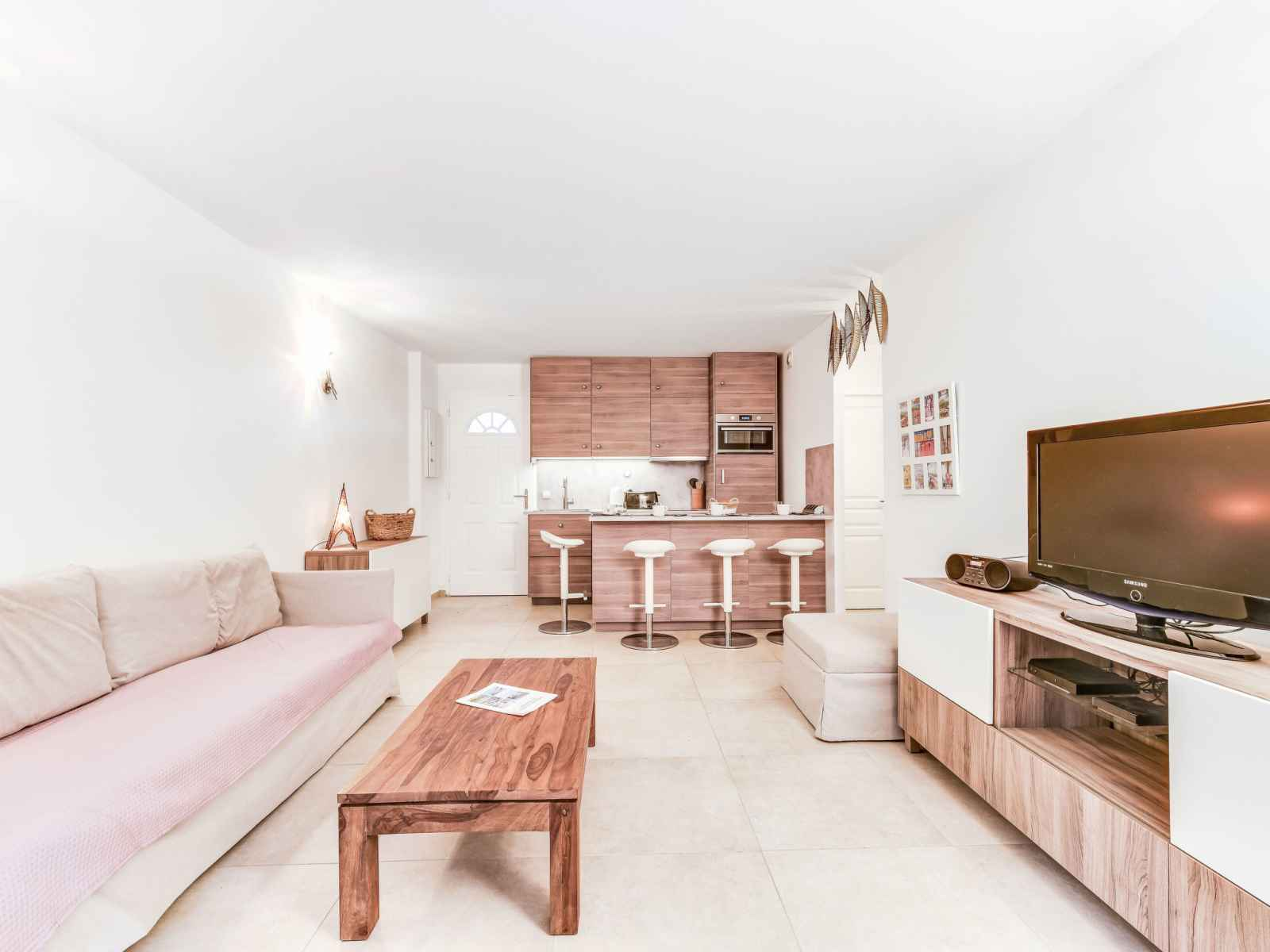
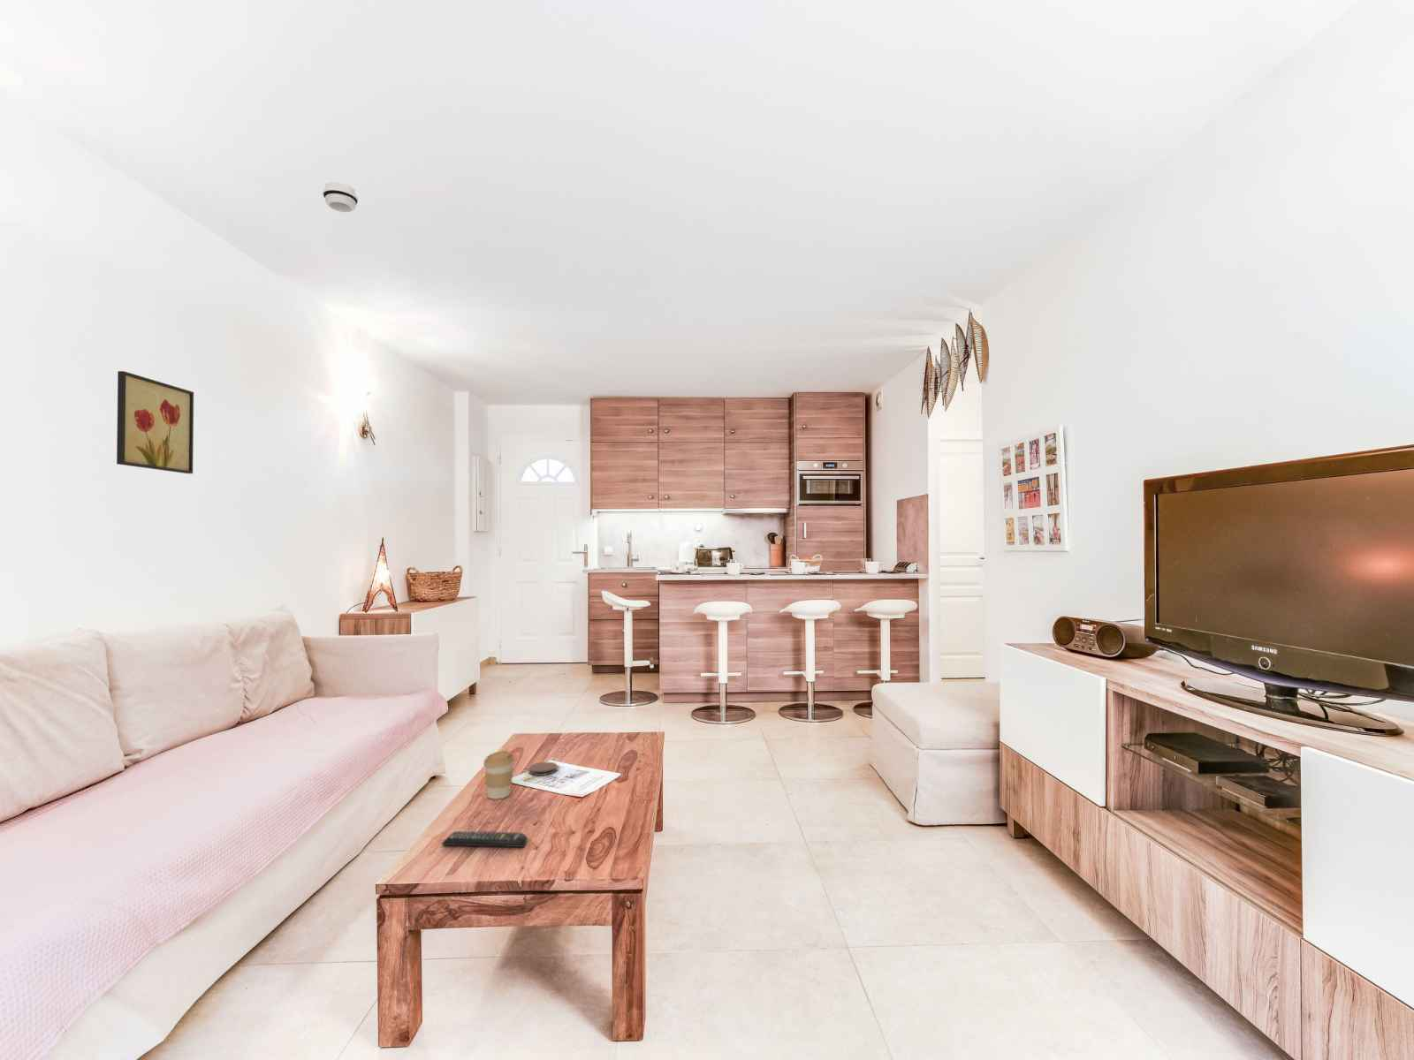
+ coaster [528,760,559,776]
+ coffee cup [482,750,515,801]
+ remote control [441,831,529,848]
+ smoke detector [322,181,359,213]
+ wall art [116,370,195,474]
